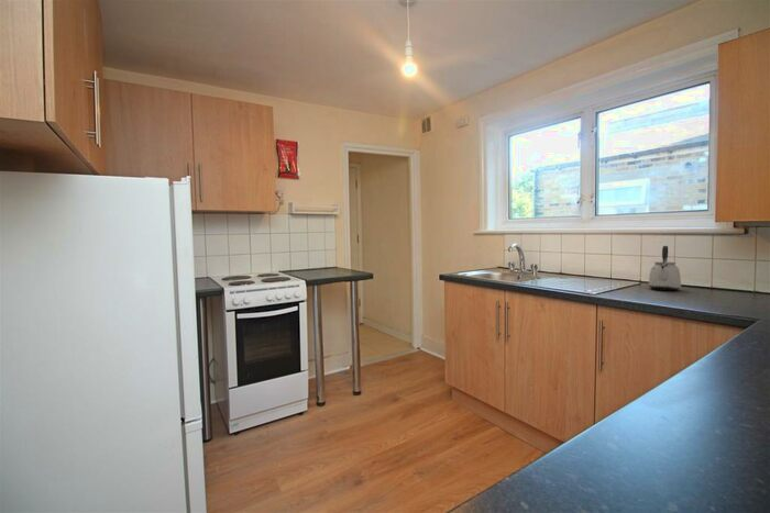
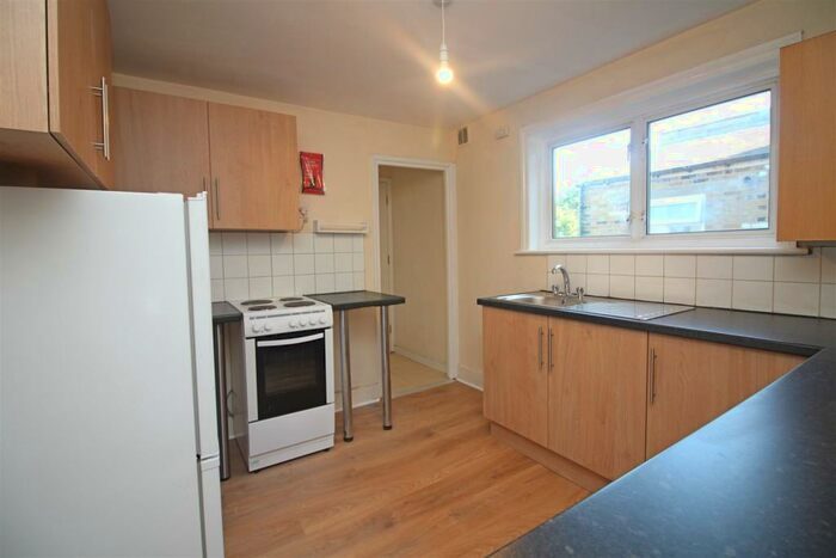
- kettle [648,245,682,291]
